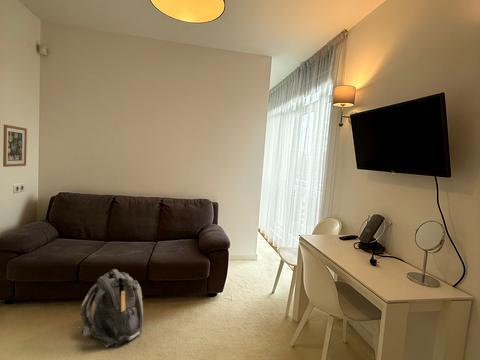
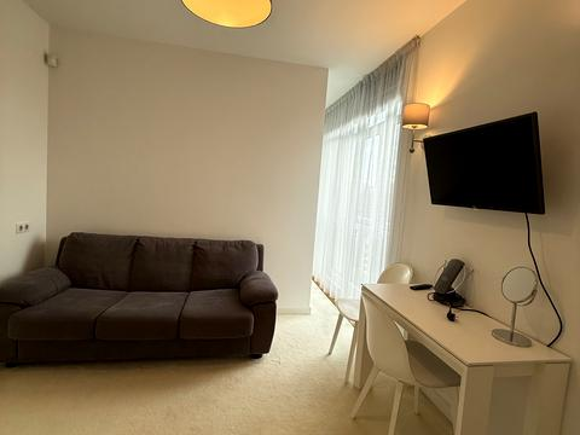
- backpack [79,268,145,348]
- wall art [2,124,28,168]
